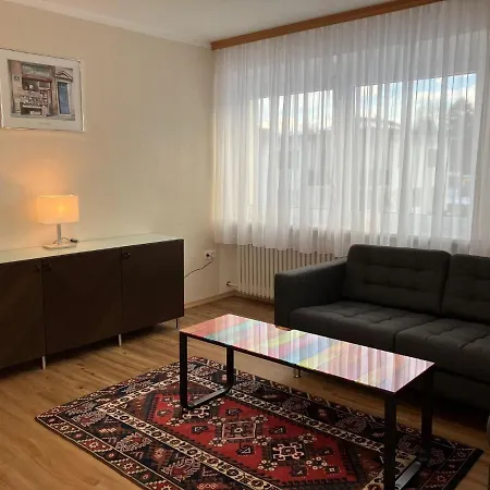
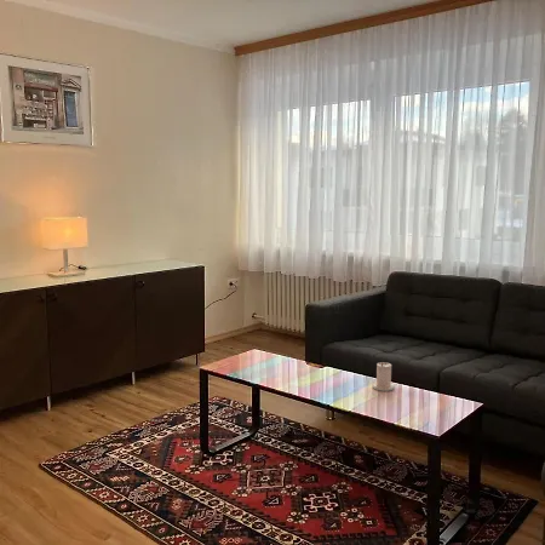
+ candle [372,361,396,392]
